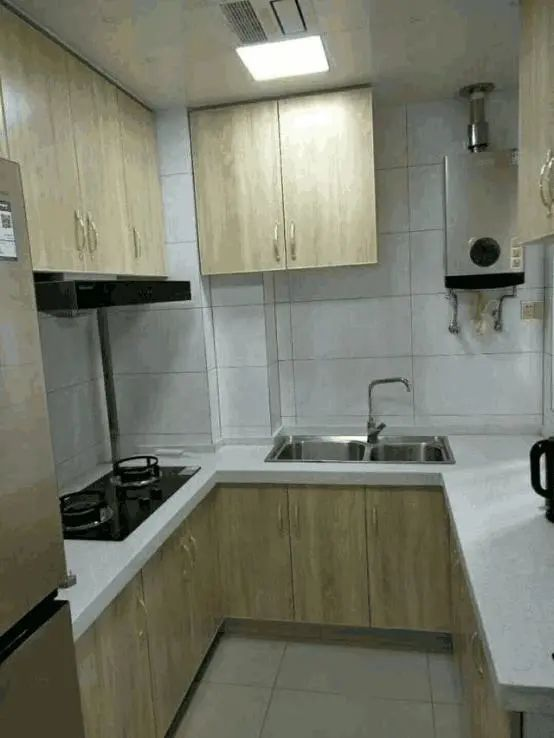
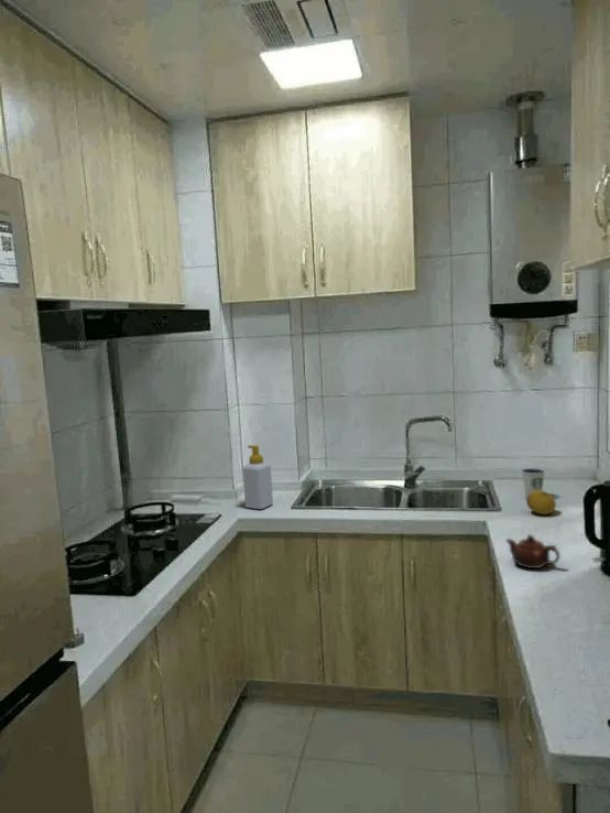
+ teapot [505,533,560,570]
+ fruit [525,490,557,516]
+ soap bottle [241,444,274,510]
+ dixie cup [521,467,546,499]
